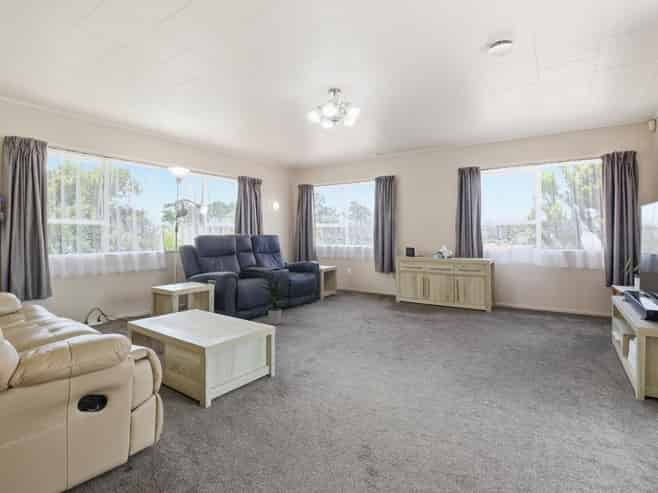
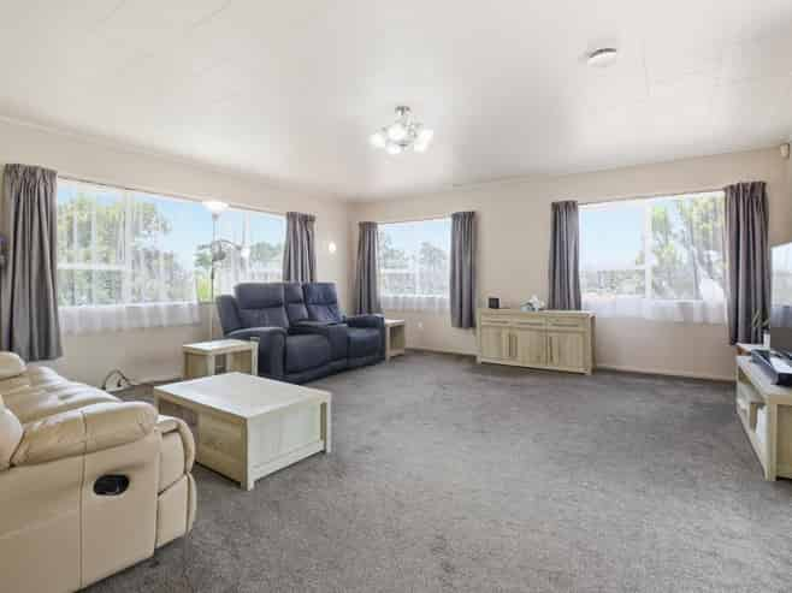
- indoor plant [258,272,294,326]
